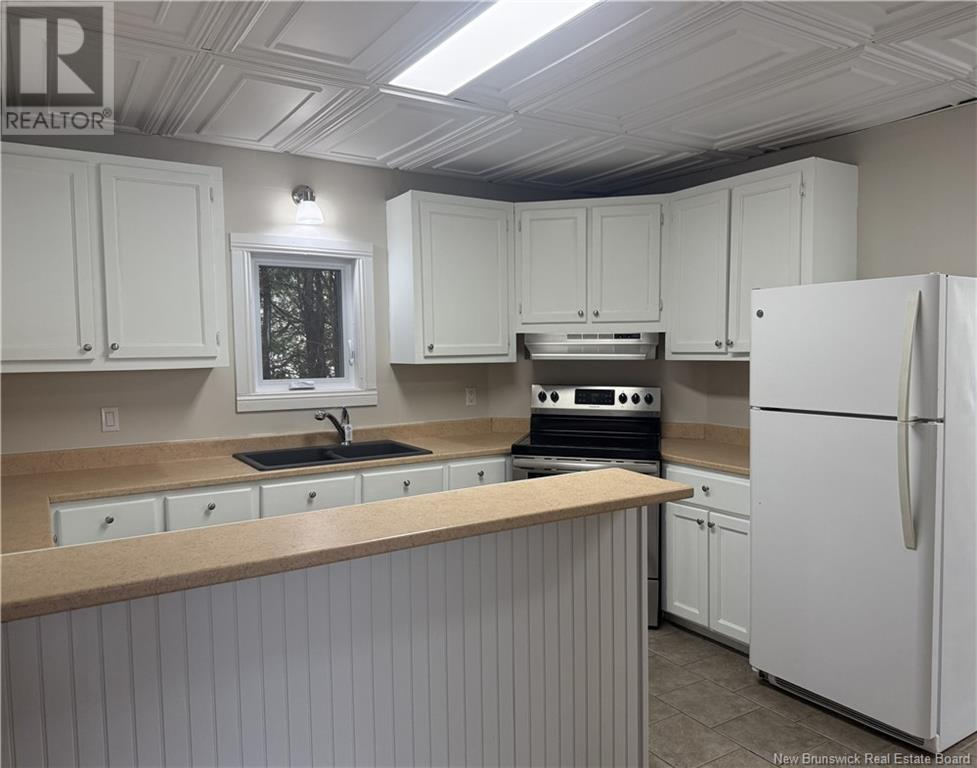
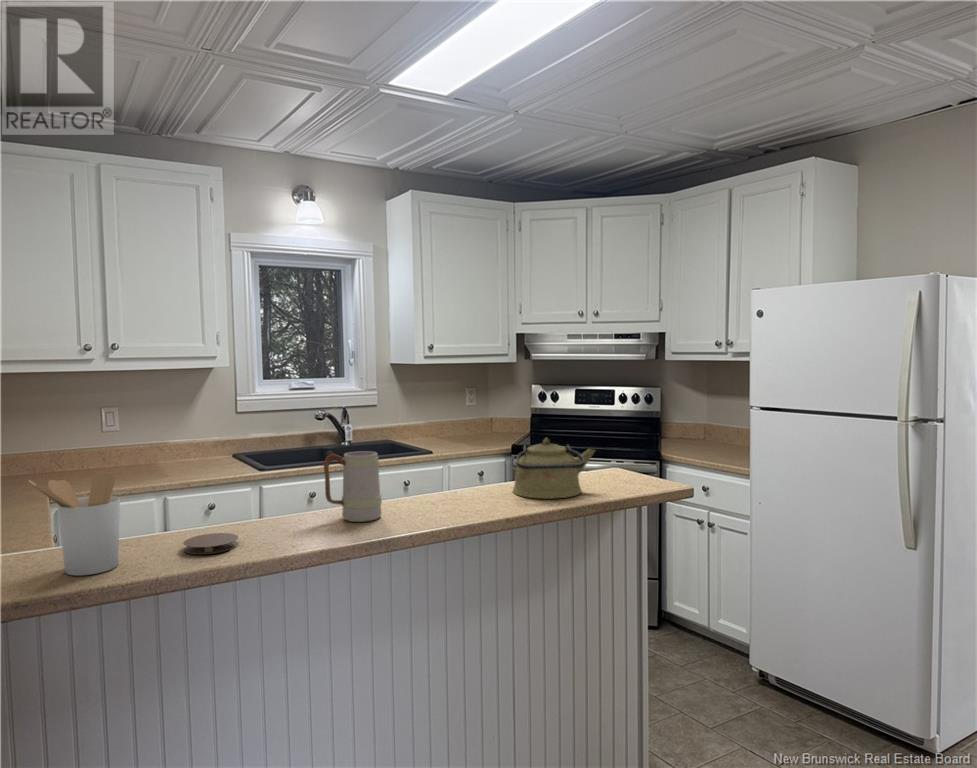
+ utensil holder [27,470,121,577]
+ coaster [182,532,240,555]
+ mug [322,450,383,523]
+ kettle [511,437,597,500]
